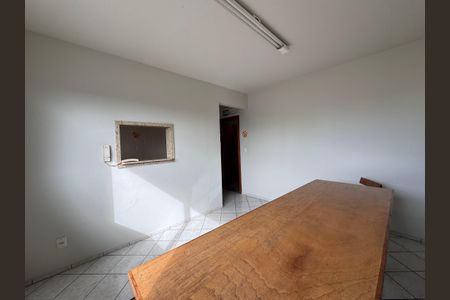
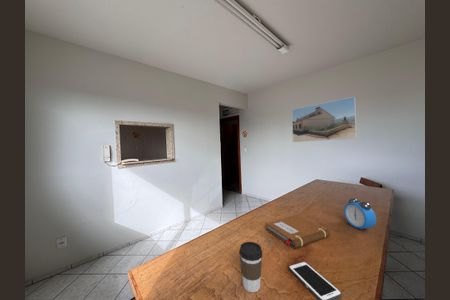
+ cell phone [288,261,343,300]
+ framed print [291,96,357,143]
+ coffee cup [238,241,263,293]
+ notebook [264,214,331,249]
+ alarm clock [343,197,377,232]
